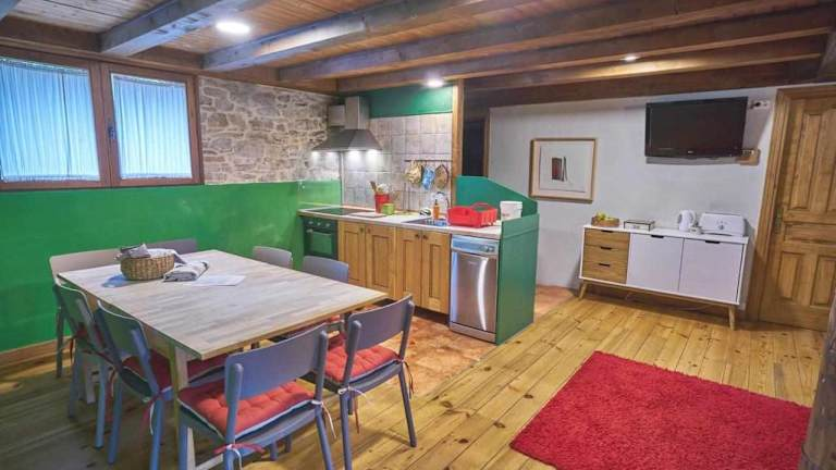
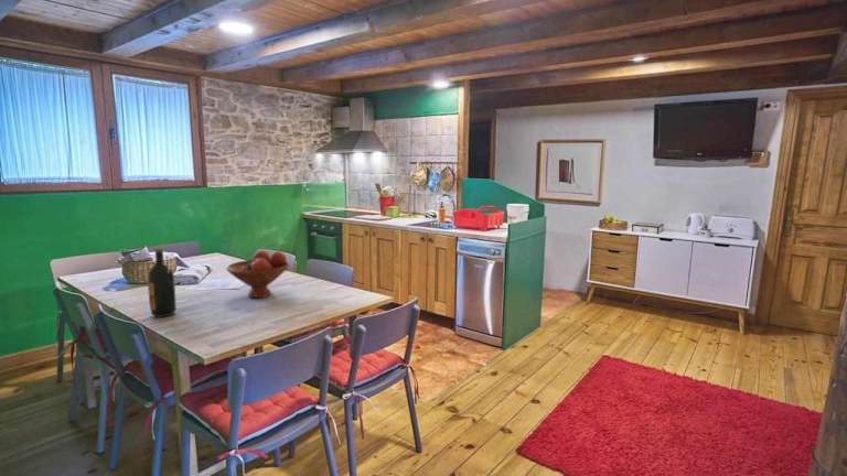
+ wine bottle [147,247,178,318]
+ fruit bowl [225,249,290,299]
